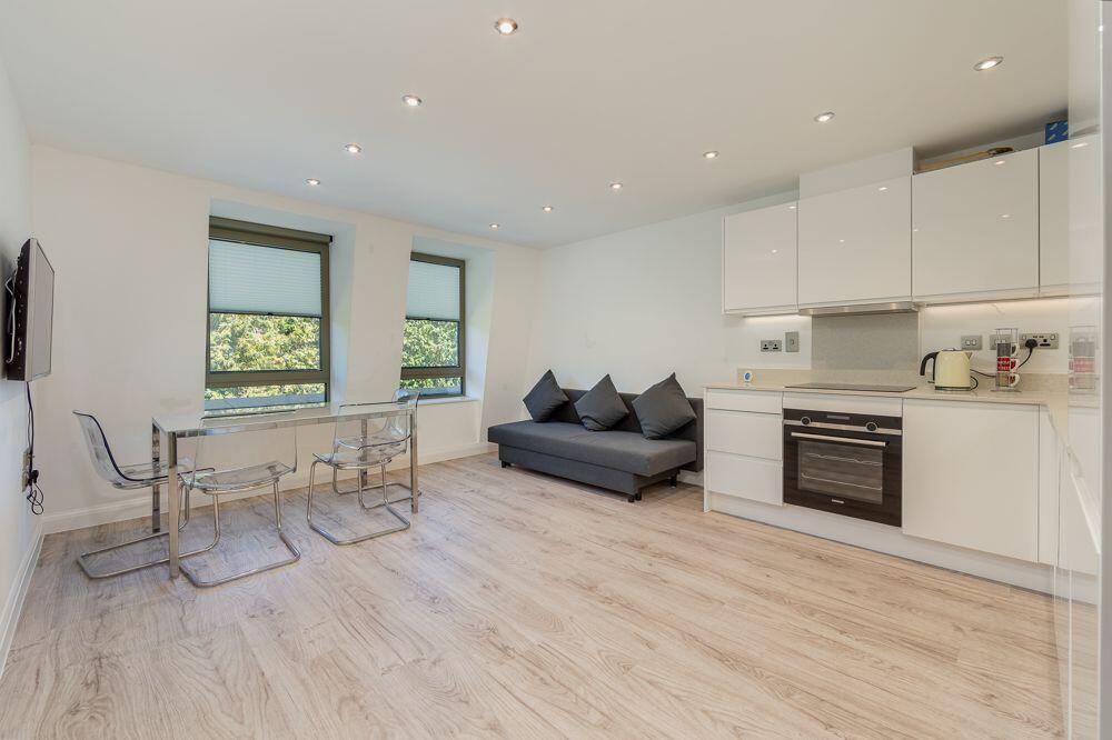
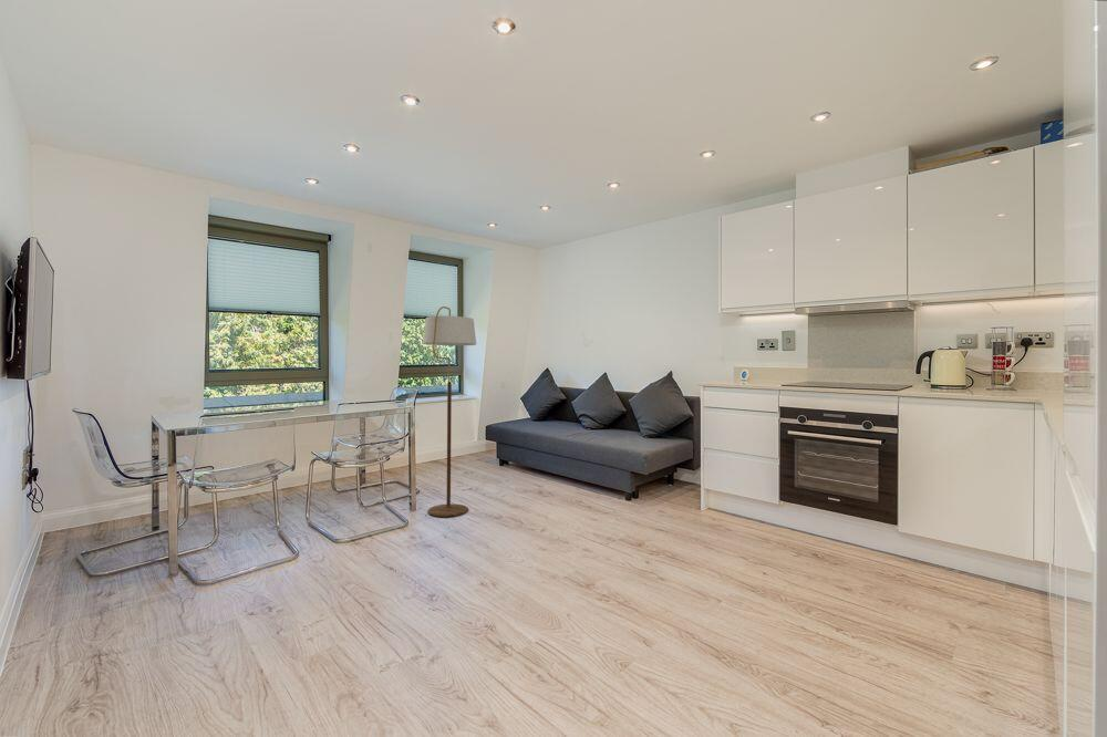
+ floor lamp [422,305,477,518]
